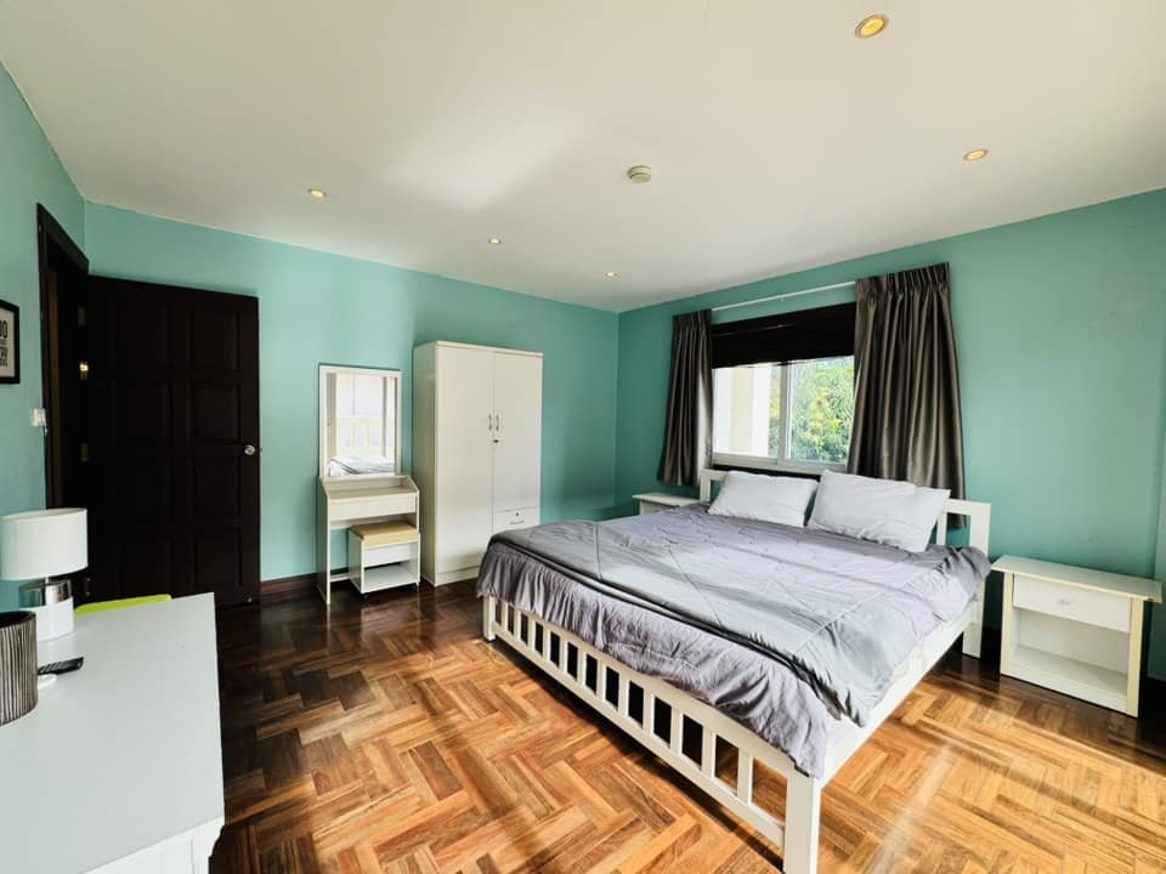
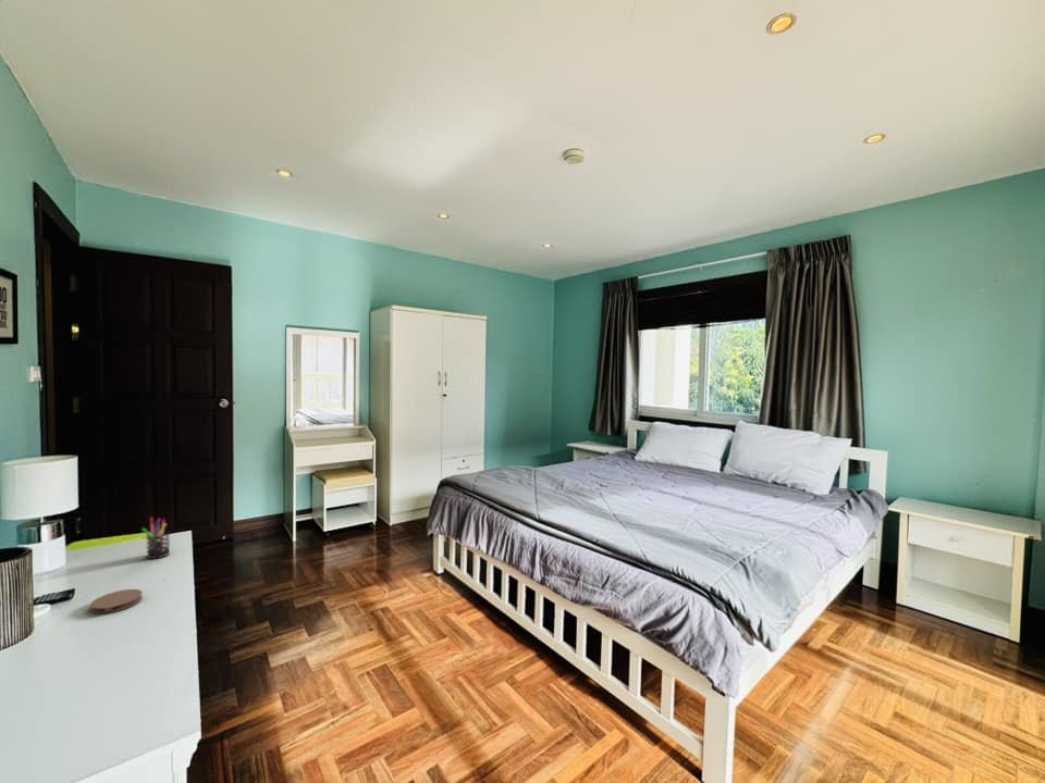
+ pen holder [140,517,171,560]
+ coaster [89,588,144,614]
